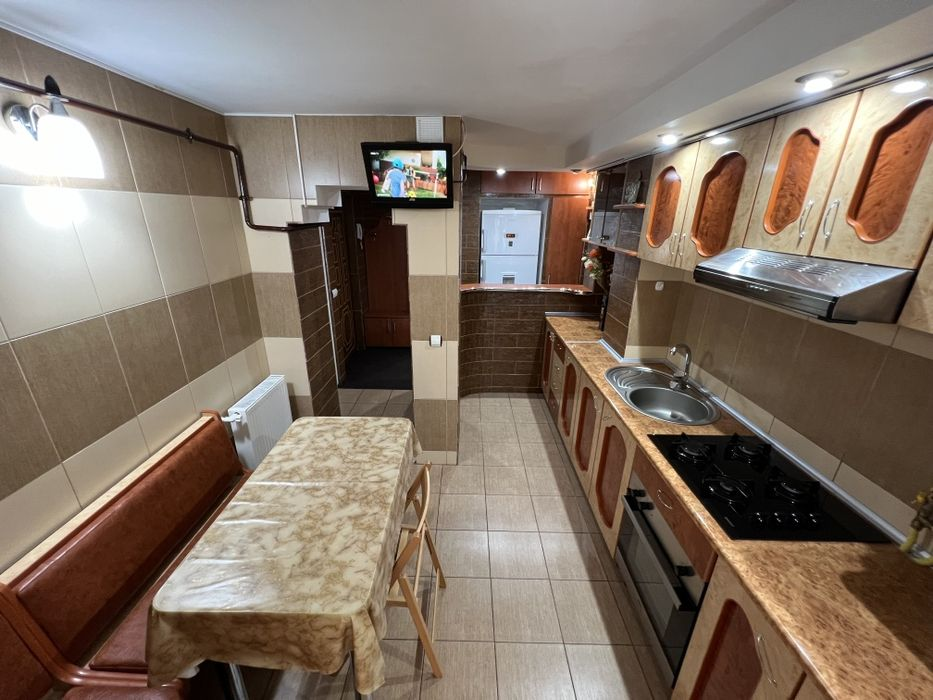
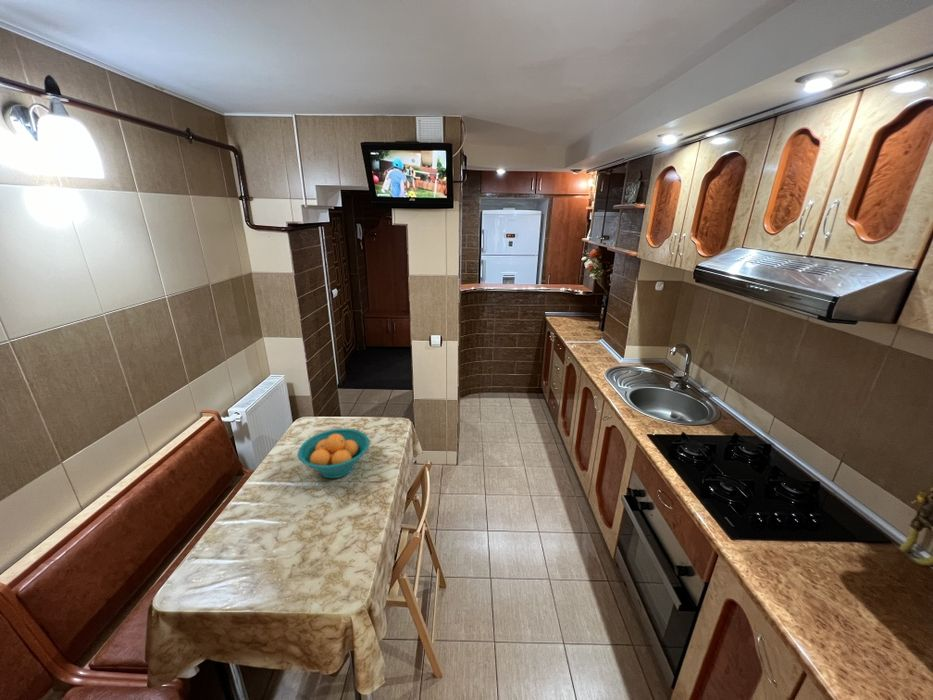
+ fruit bowl [297,428,371,479]
